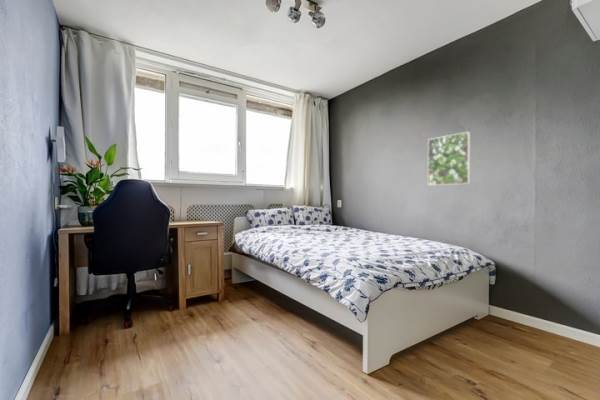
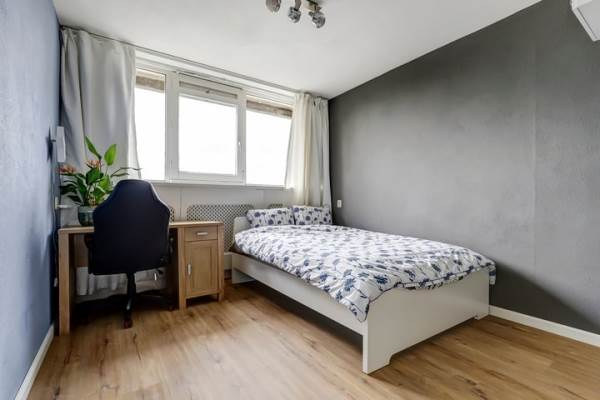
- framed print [427,131,471,186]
